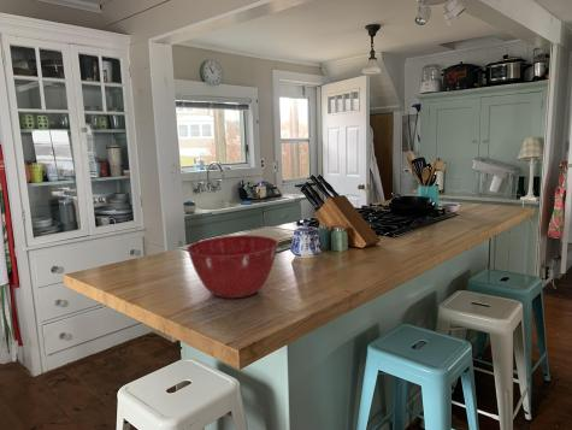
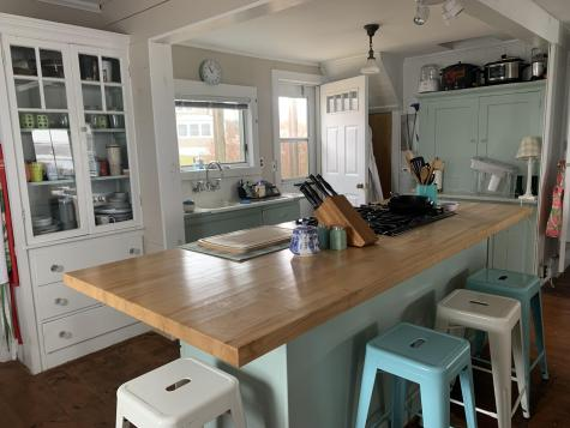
- mixing bowl [185,234,279,299]
